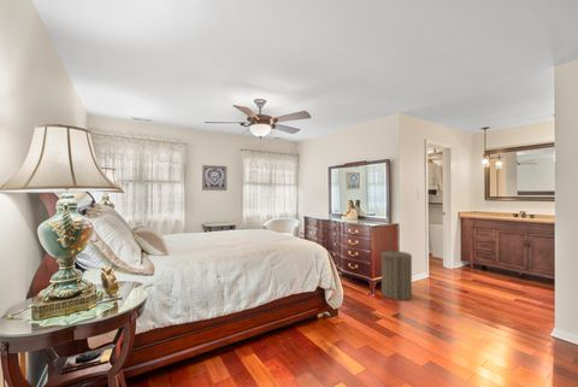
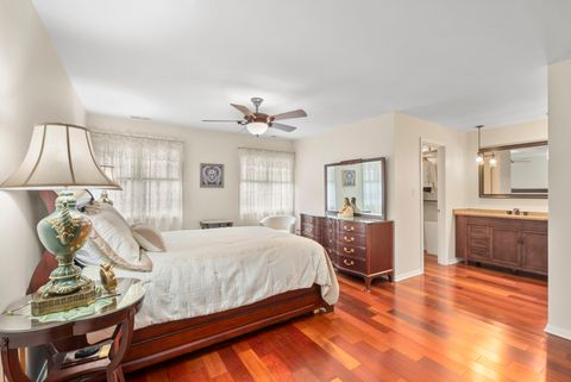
- laundry hamper [381,246,413,301]
